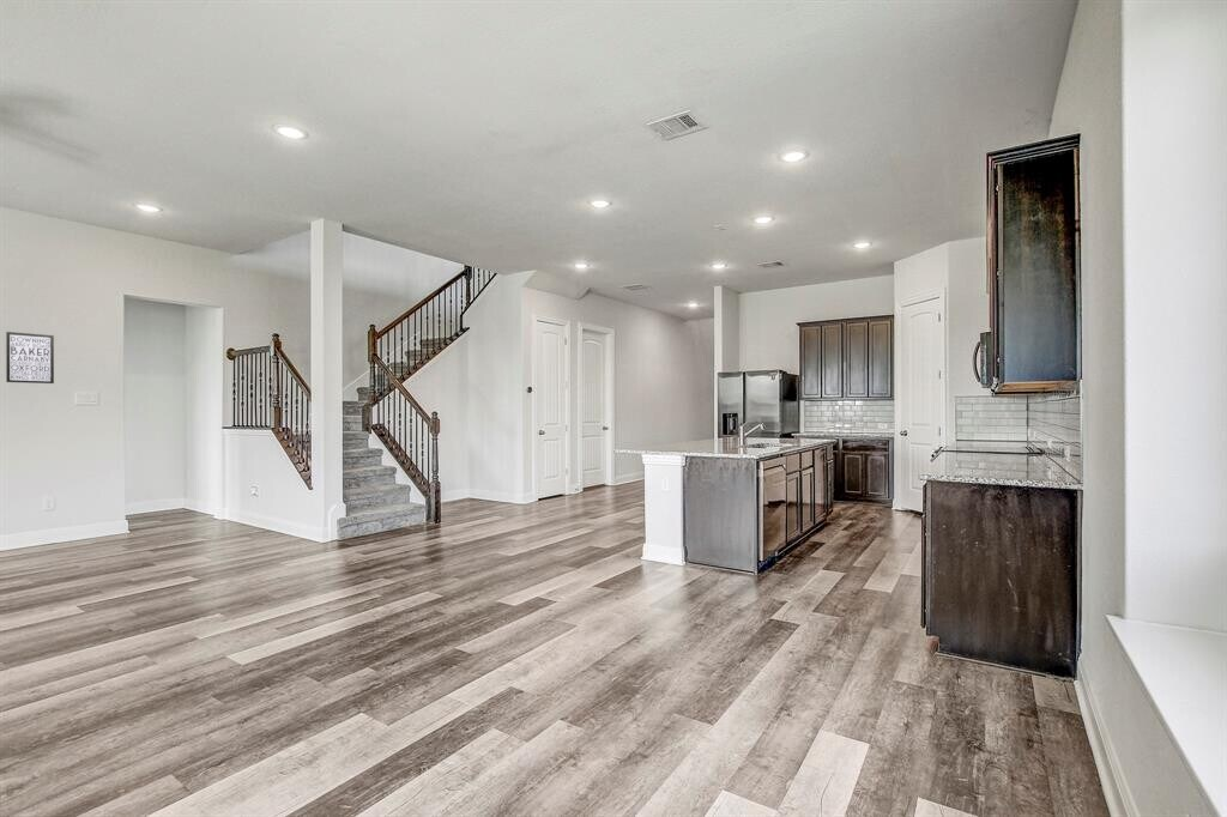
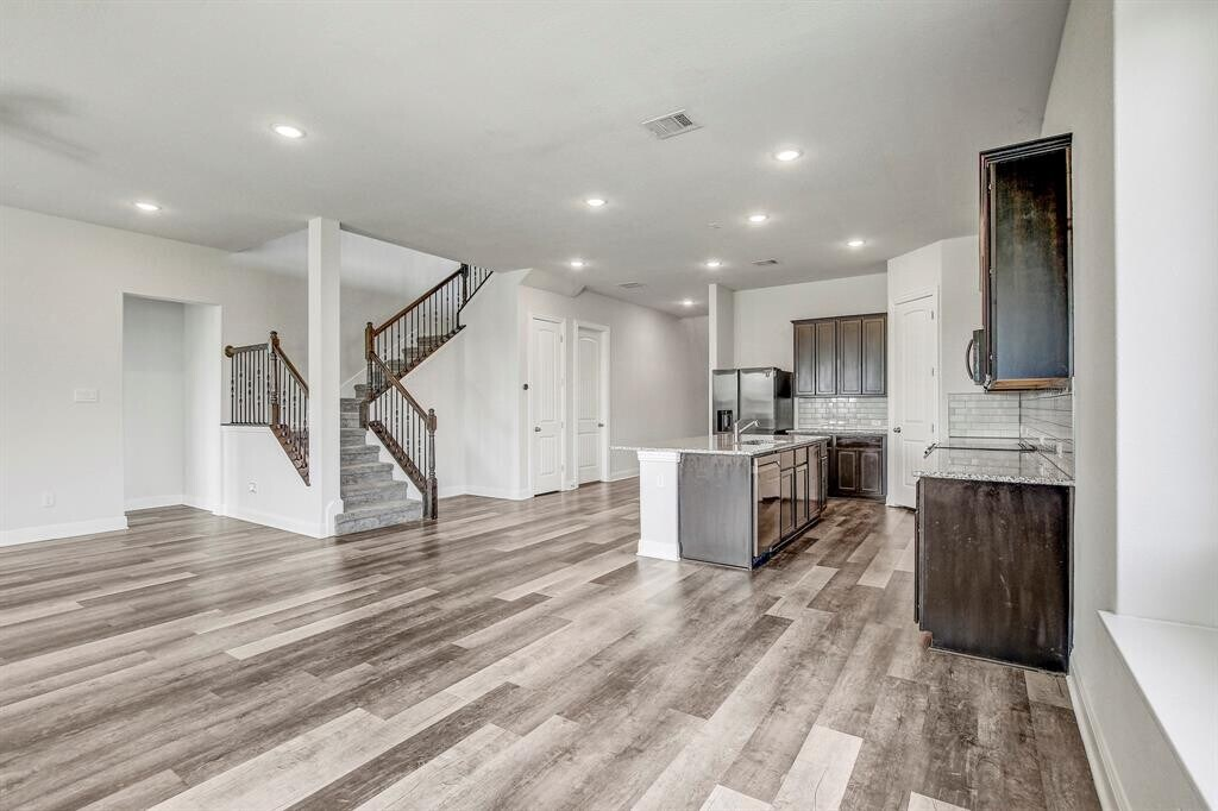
- wall art [5,331,55,385]
